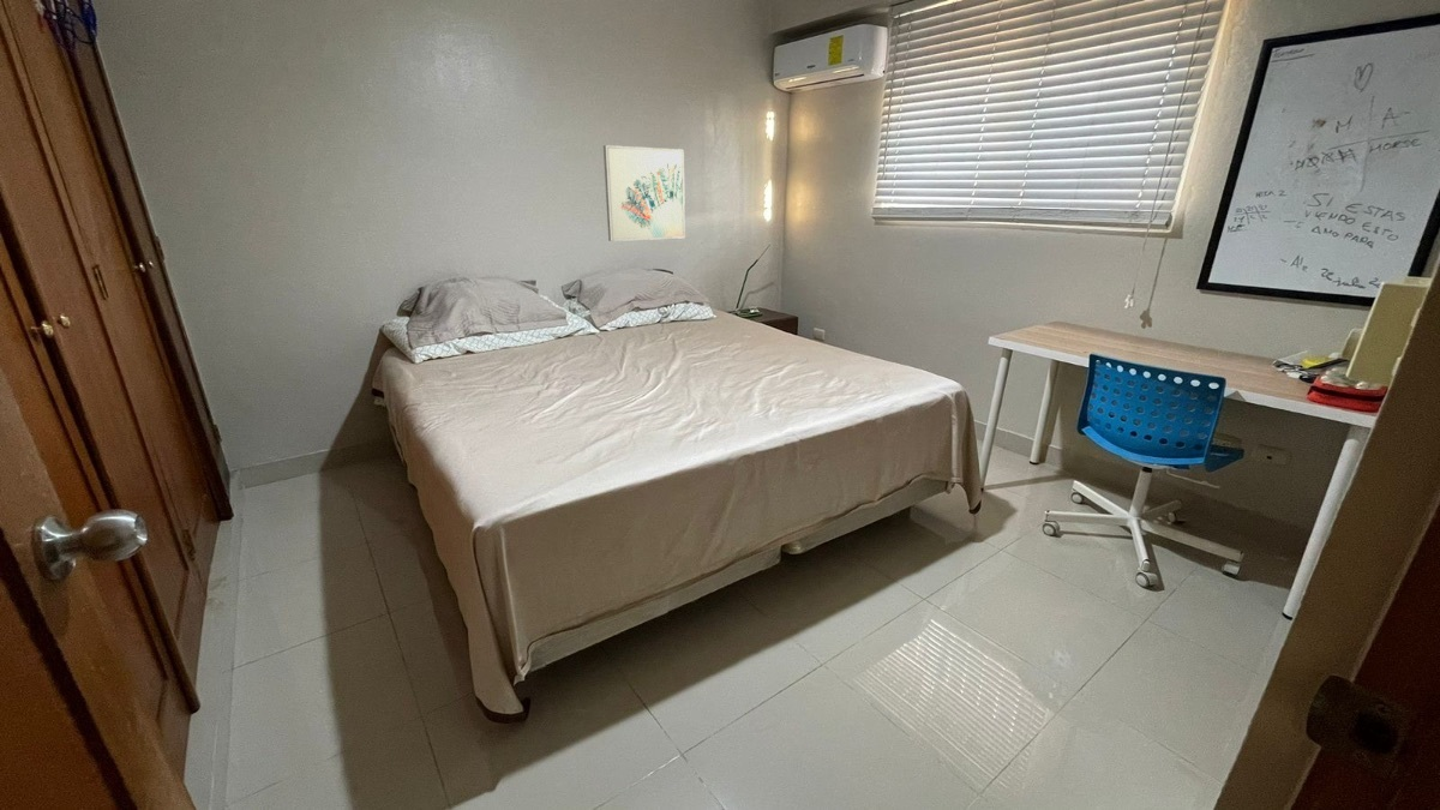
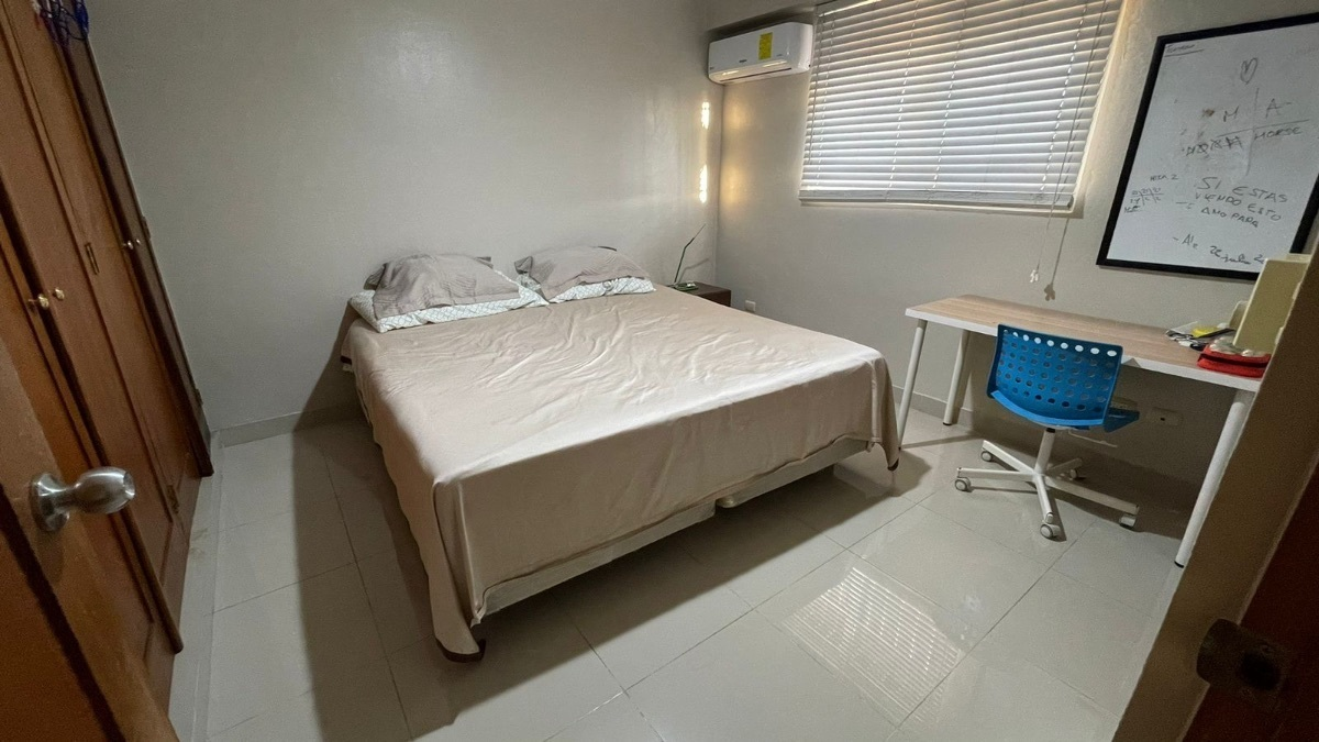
- wall art [602,144,686,242]
